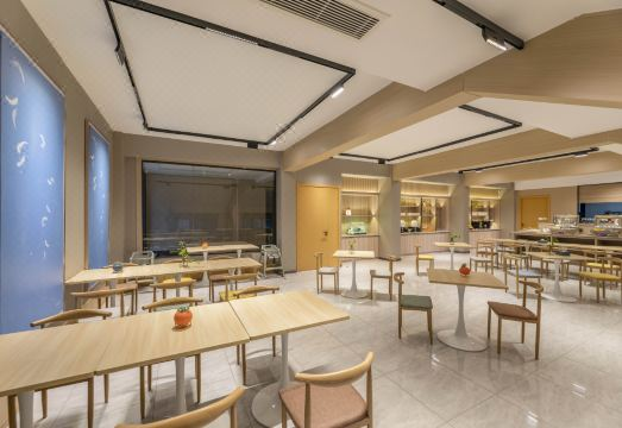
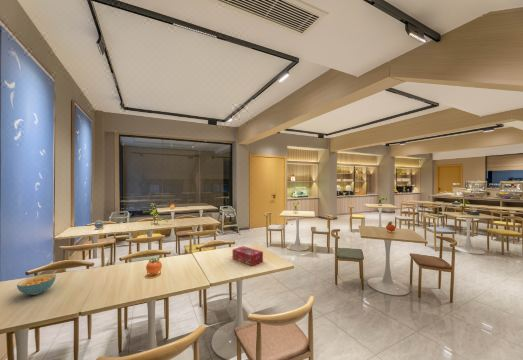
+ cereal bowl [16,273,57,296]
+ tissue box [232,245,264,267]
